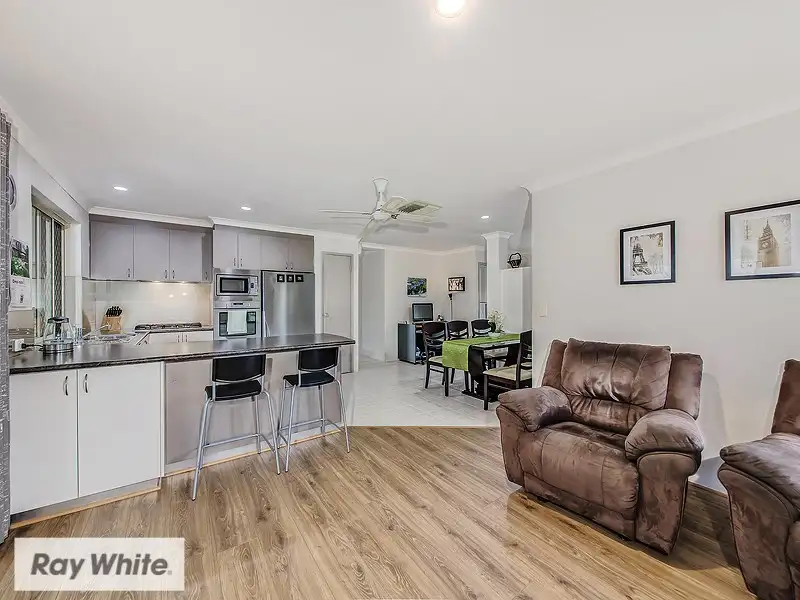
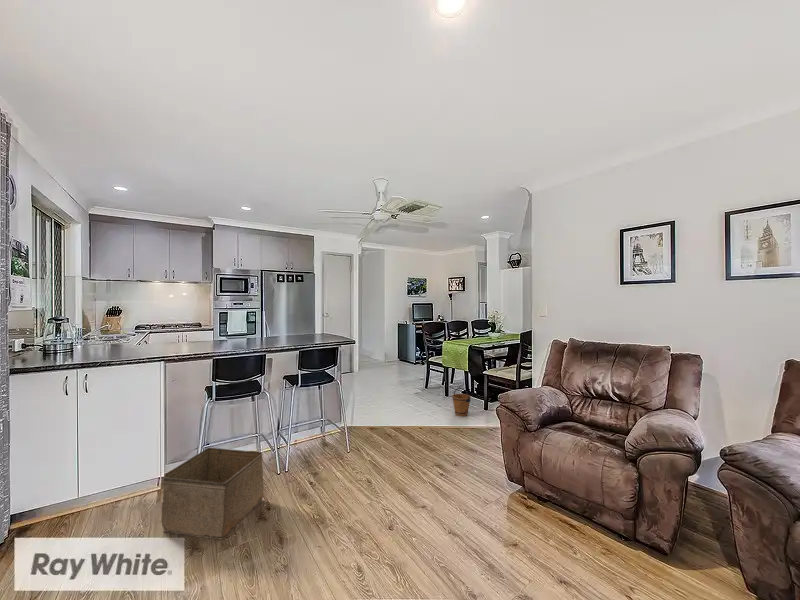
+ bucket [451,387,472,417]
+ storage bin [160,447,264,540]
